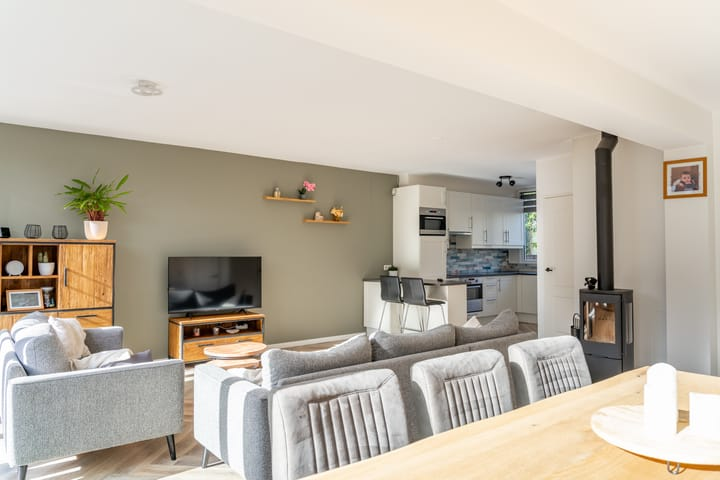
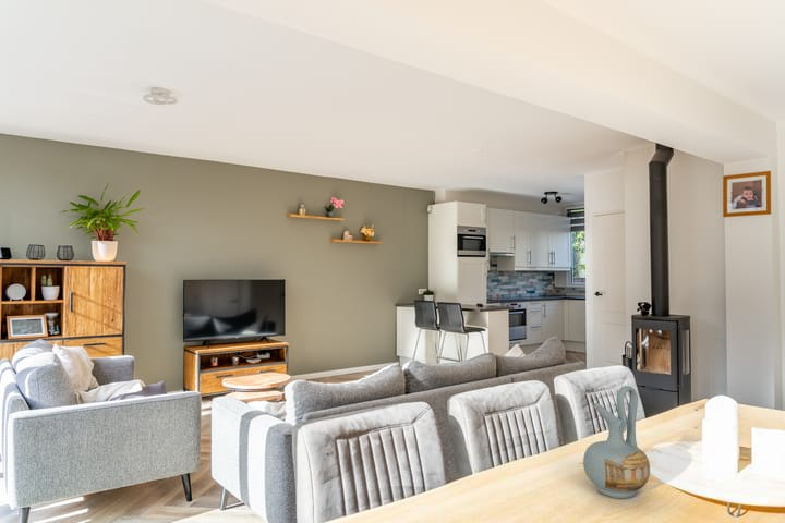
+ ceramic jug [582,385,651,499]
